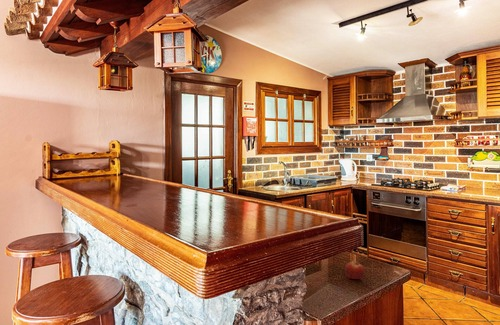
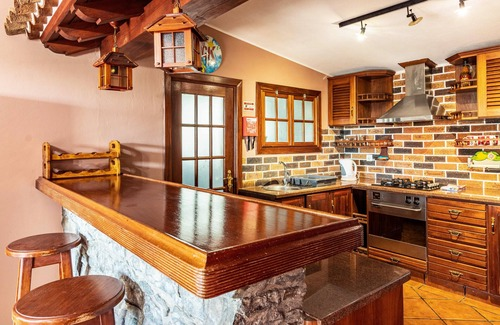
- fruit [344,260,365,280]
